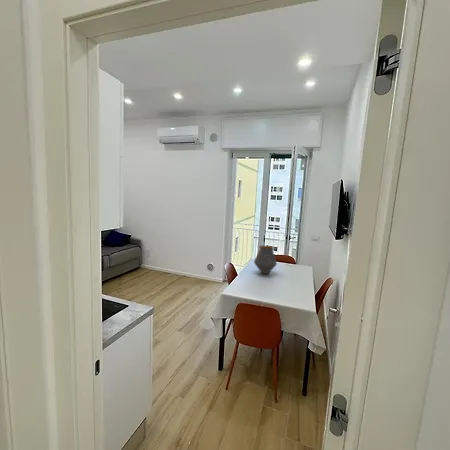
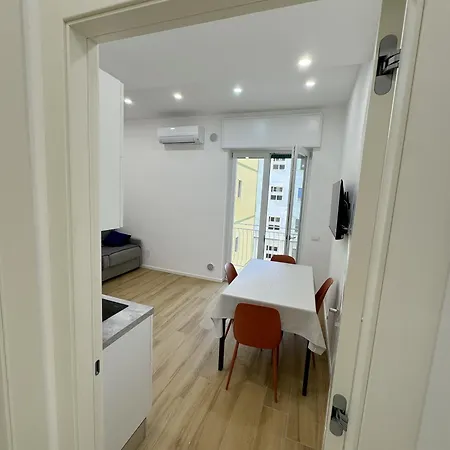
- vase [253,245,278,275]
